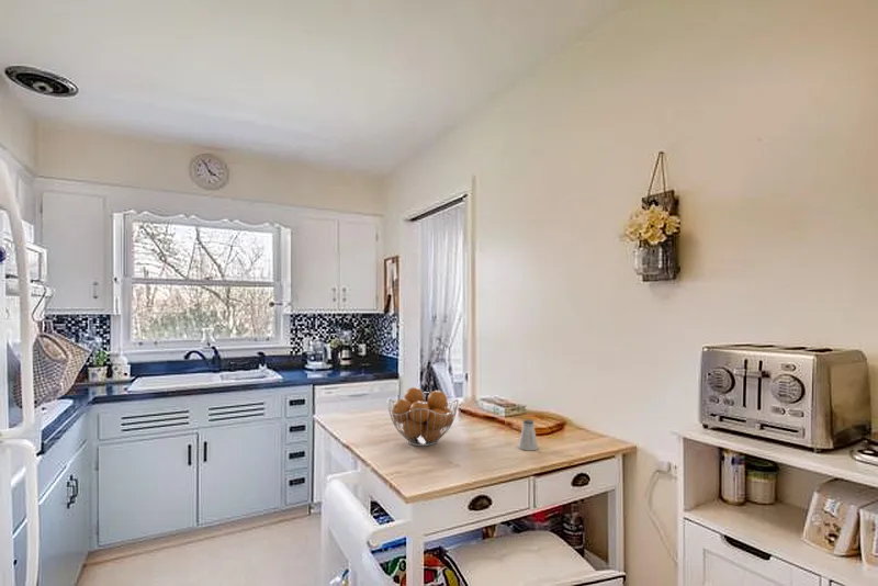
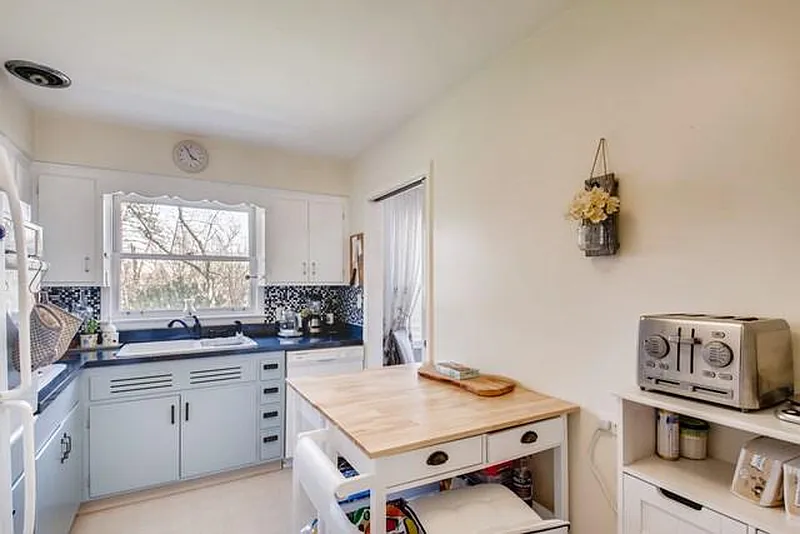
- saltshaker [518,419,539,451]
- fruit basket [386,386,460,448]
